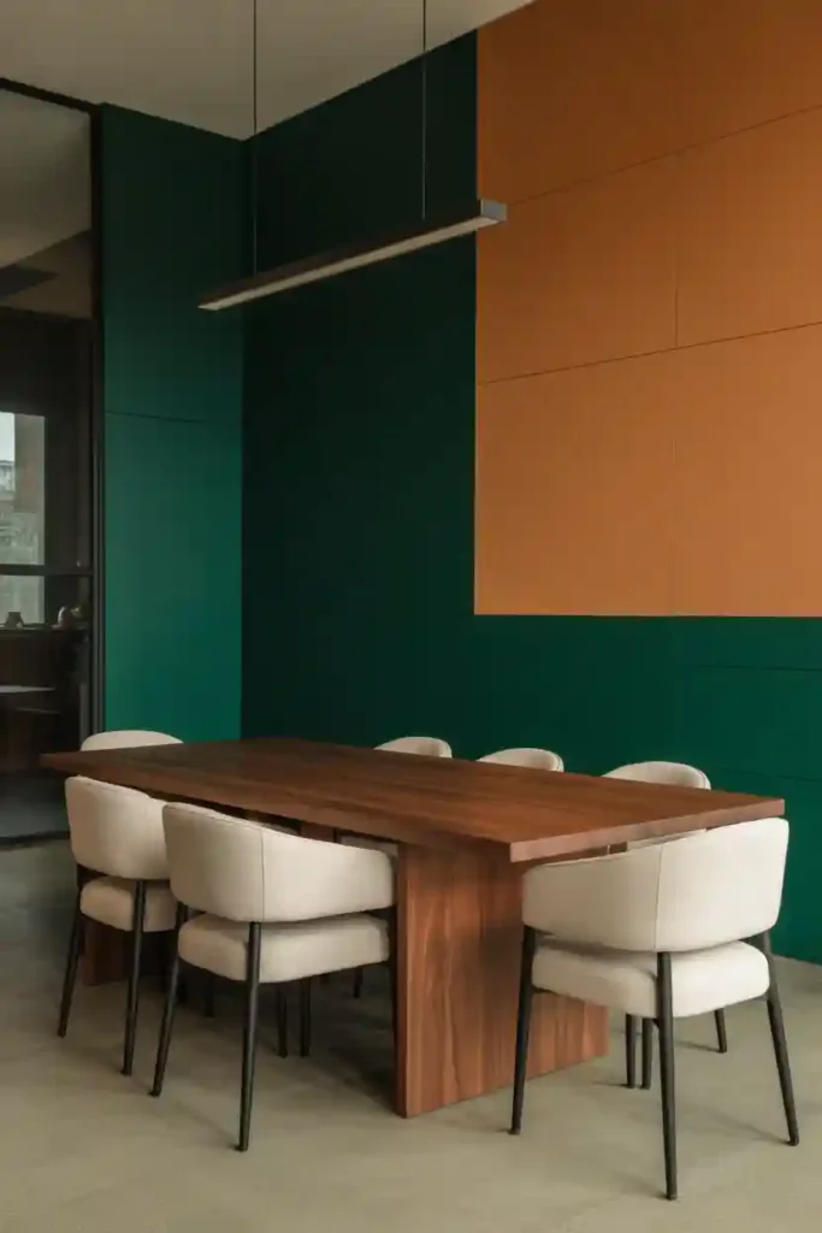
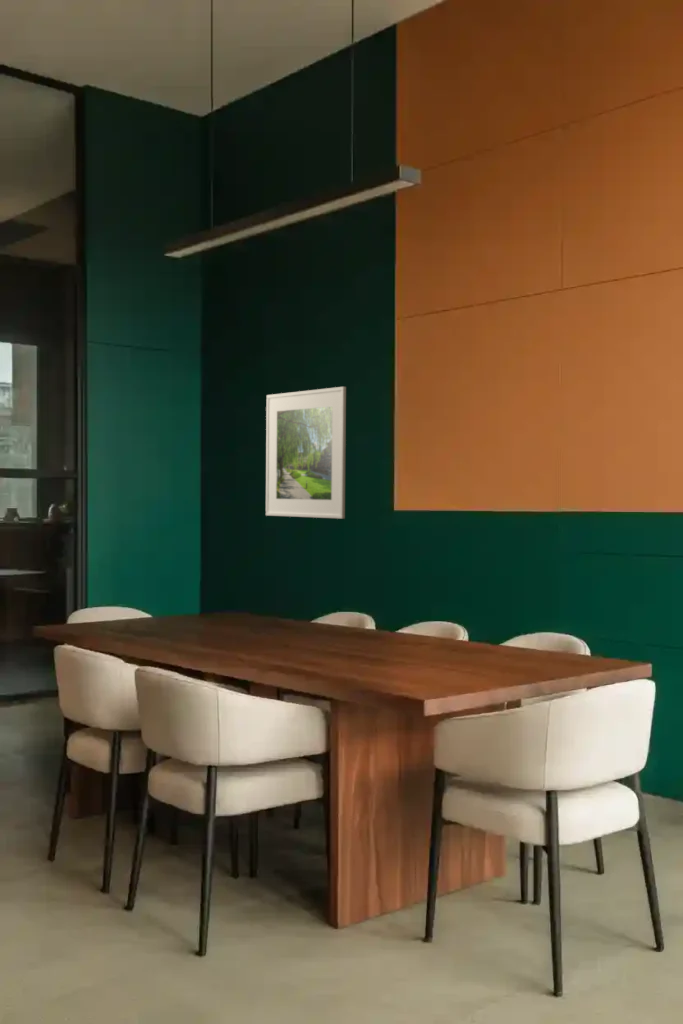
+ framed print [265,386,347,520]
